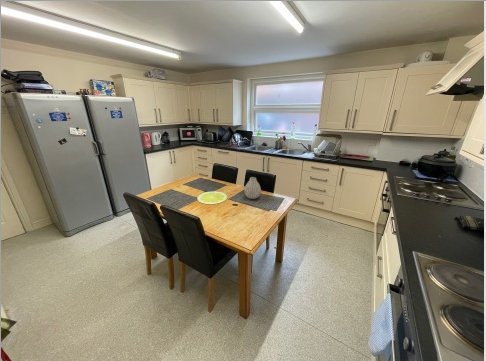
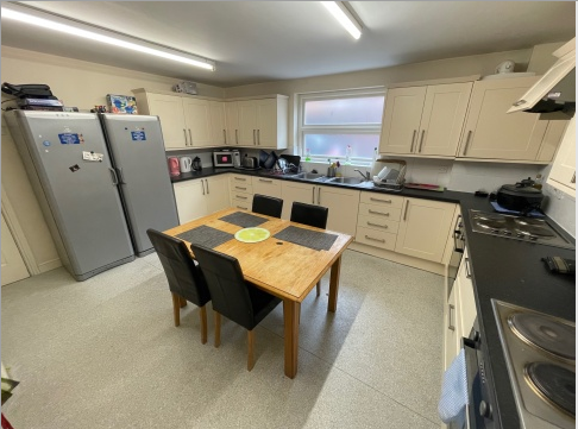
- vase [244,176,262,200]
